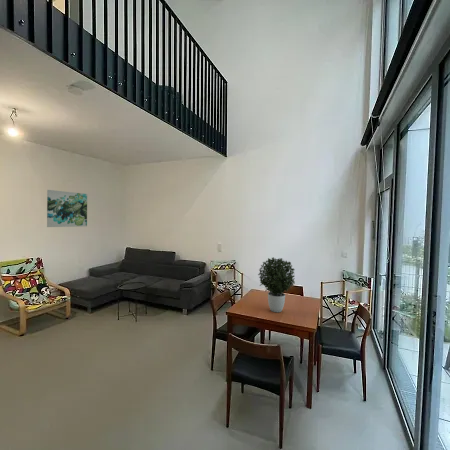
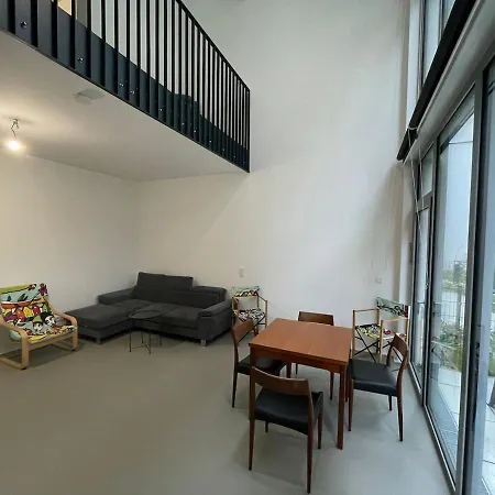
- wall art [46,189,88,228]
- potted plant [257,256,296,313]
